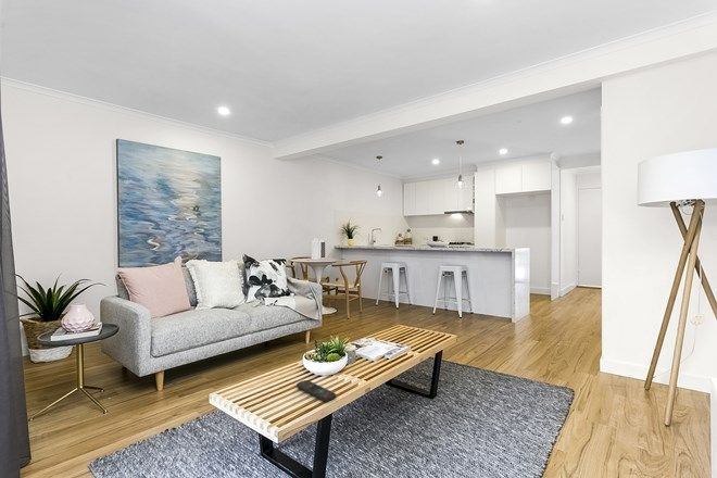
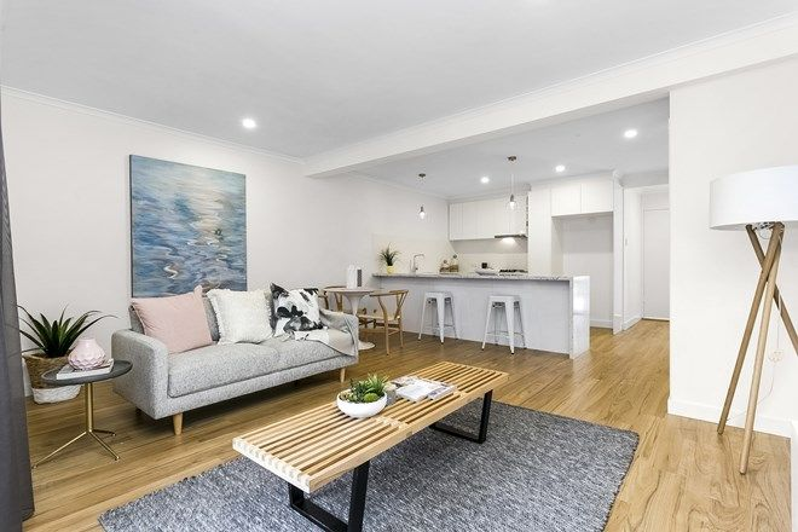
- remote control [295,379,337,403]
